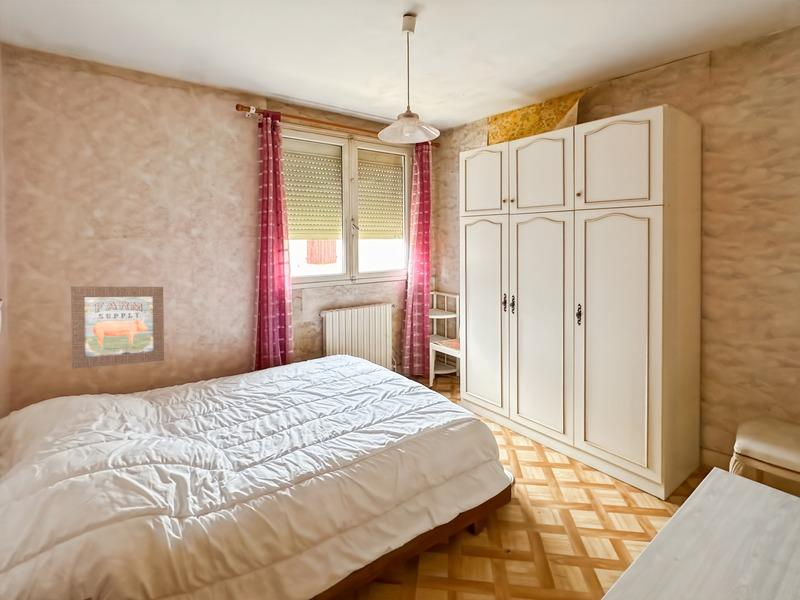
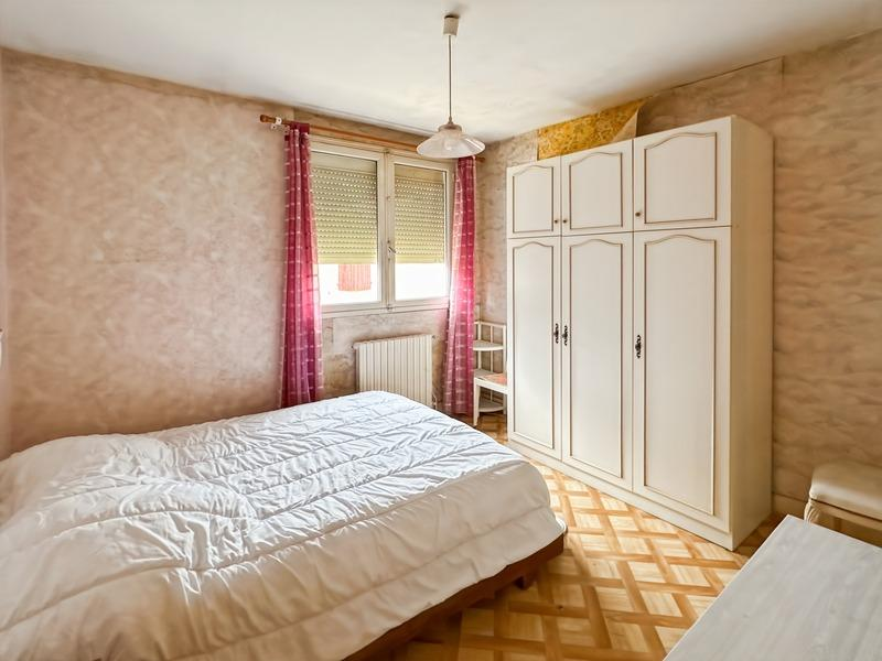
- wall art [70,286,165,370]
